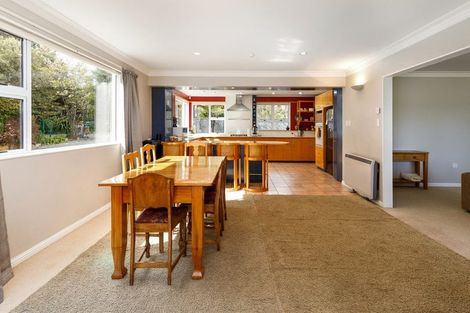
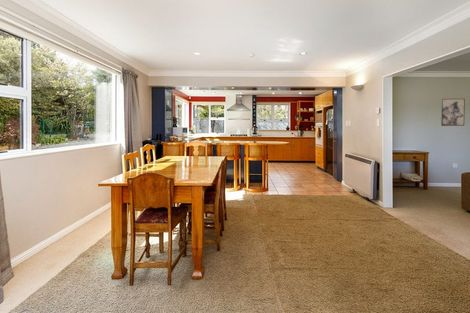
+ wall art [440,98,466,127]
